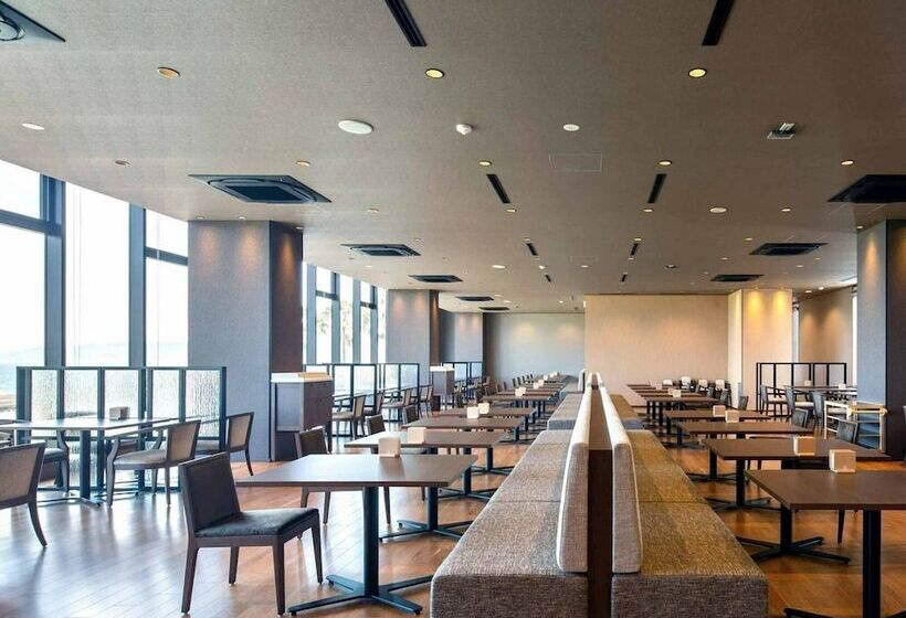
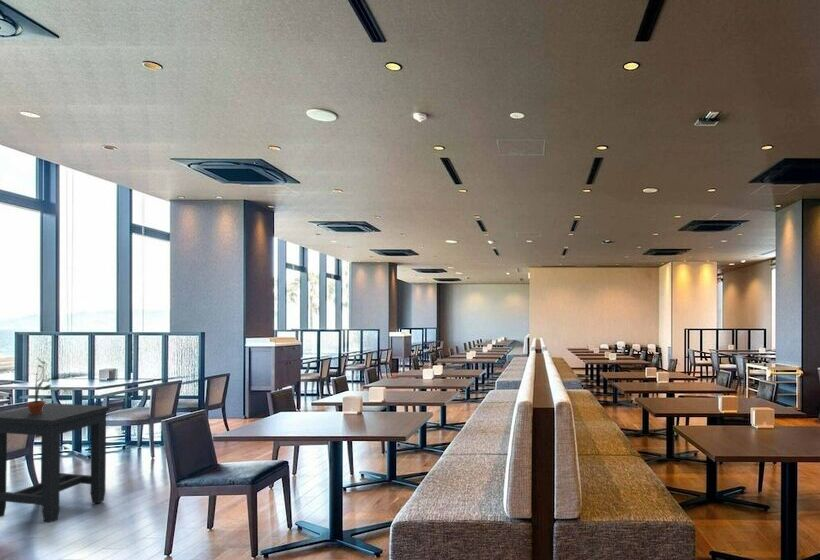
+ potted plant [23,356,60,414]
+ side table [0,402,110,523]
